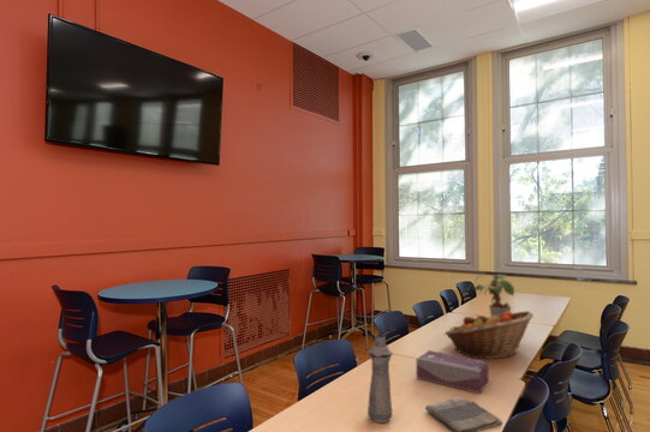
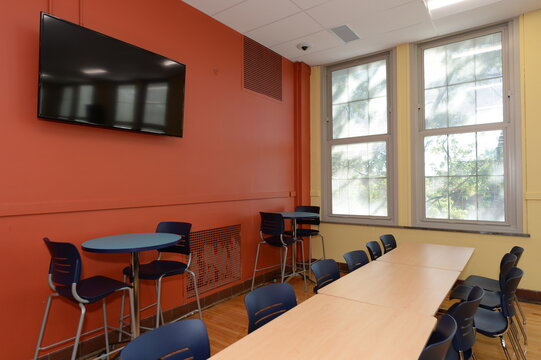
- tissue box [416,349,490,395]
- dish towel [424,395,503,432]
- bottle [366,334,394,424]
- potted plant [463,272,515,317]
- fruit basket [445,310,535,360]
